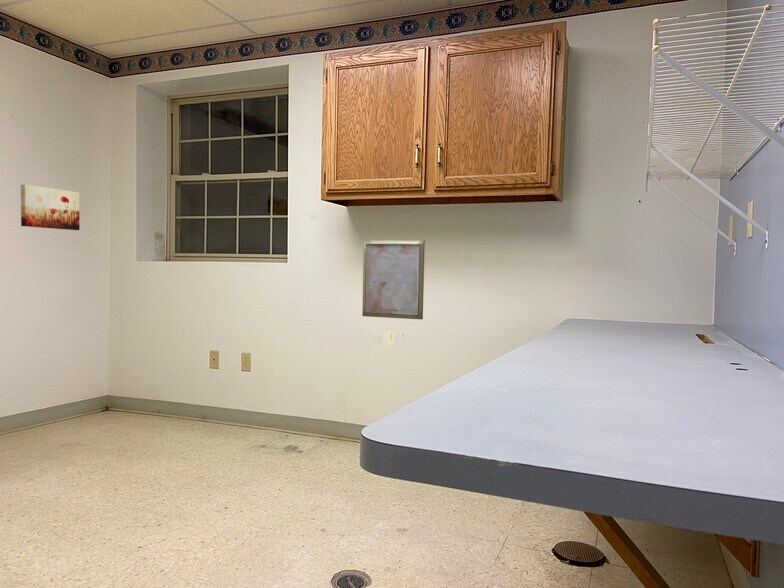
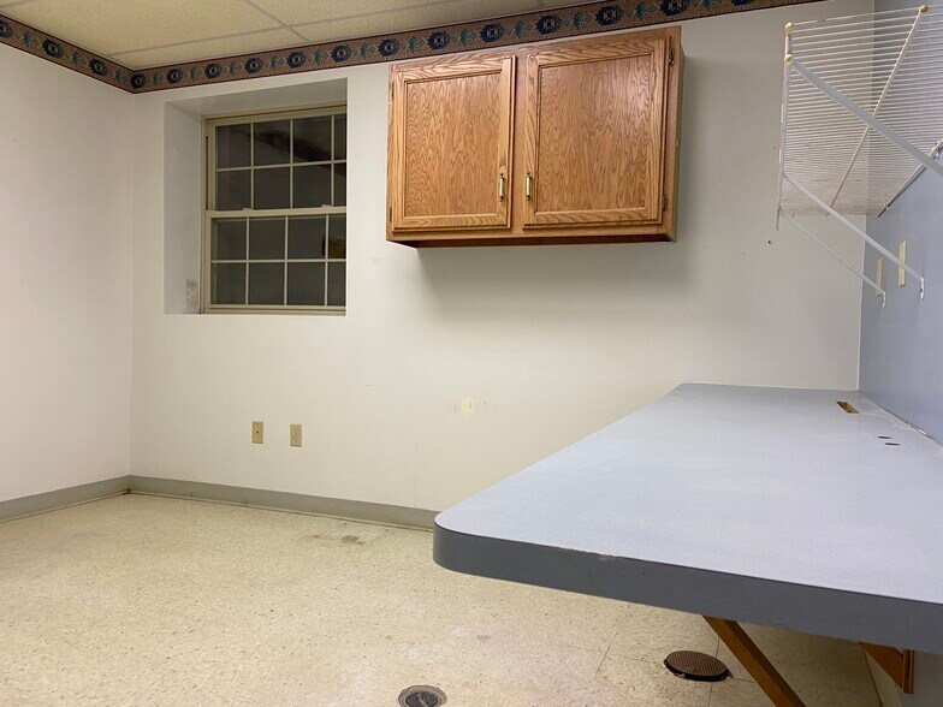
- wall art [361,239,426,320]
- wall art [20,184,81,231]
